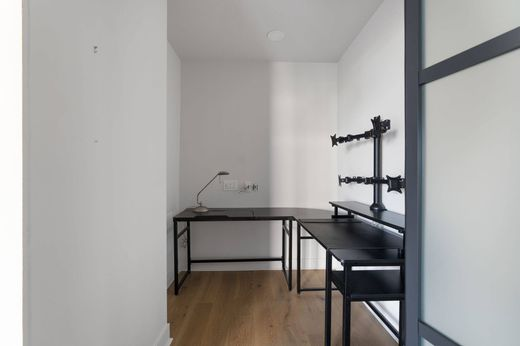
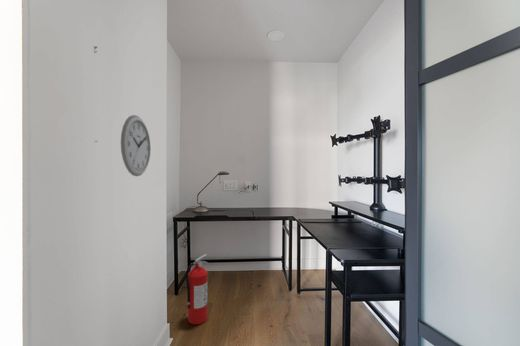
+ wall clock [120,114,152,177]
+ fire extinguisher [185,253,210,325]
